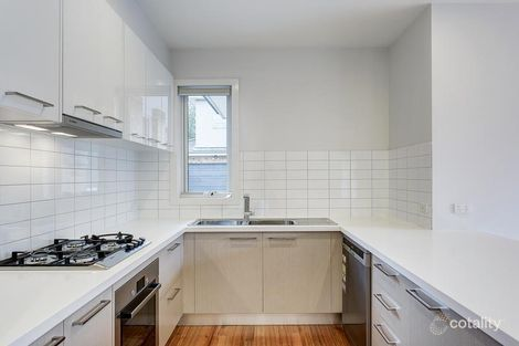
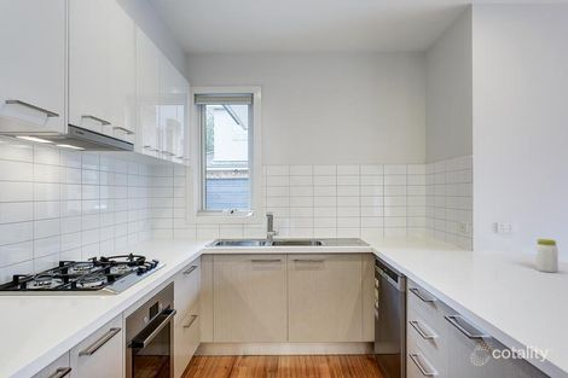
+ jar [534,238,560,273]
